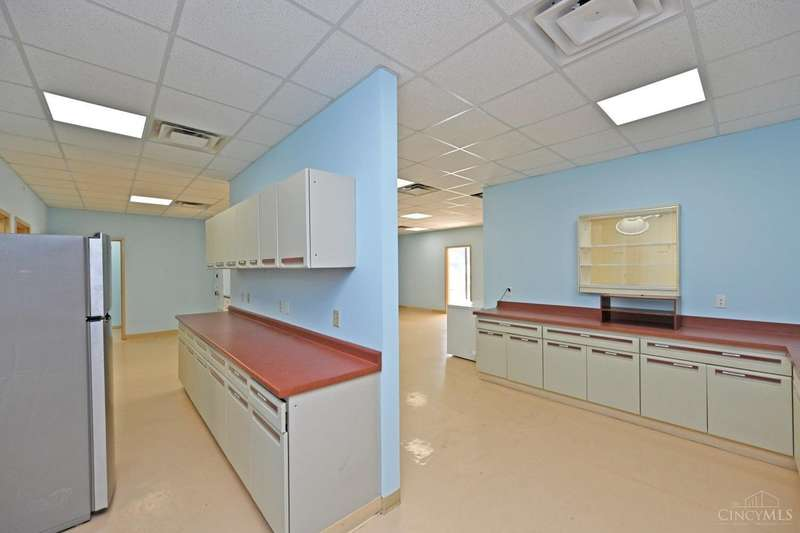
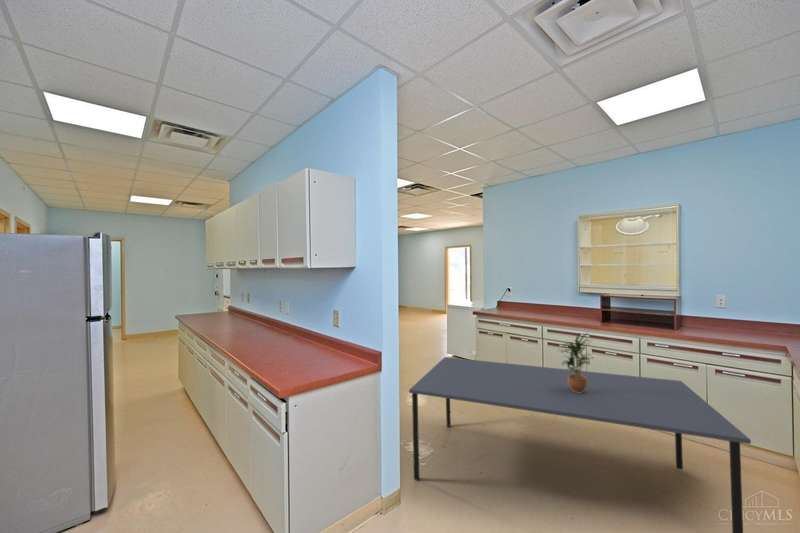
+ potted plant [556,332,593,393]
+ dining table [408,356,752,533]
